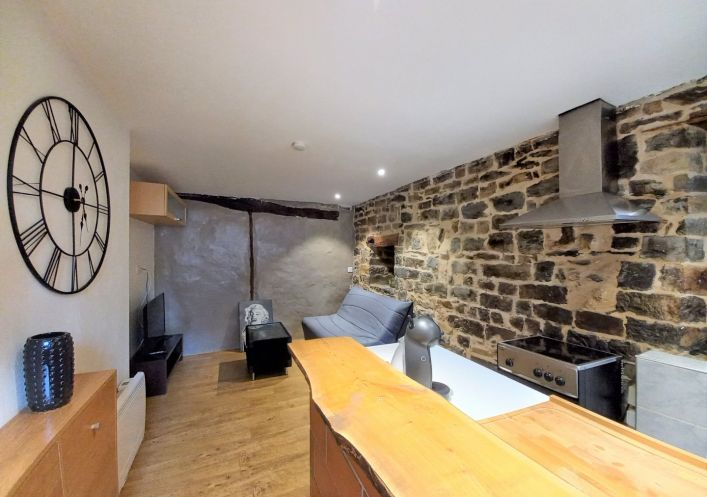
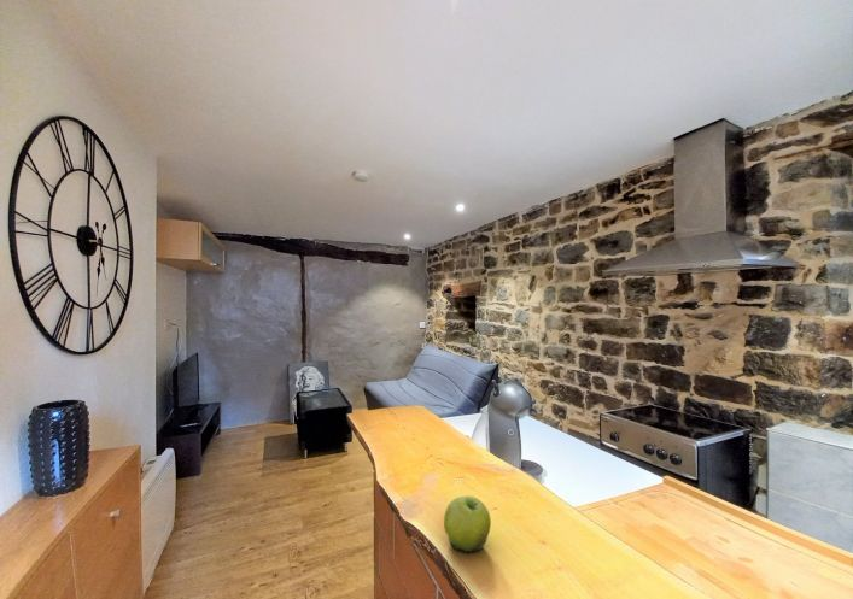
+ fruit [443,494,492,553]
